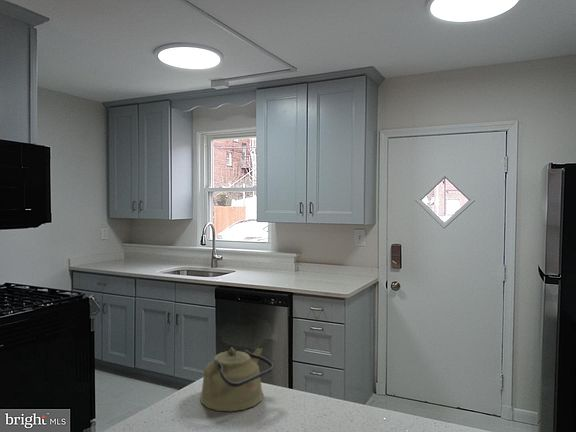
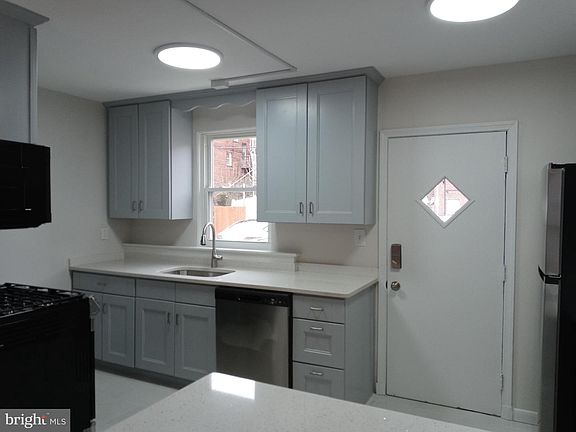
- kettle [199,347,274,412]
